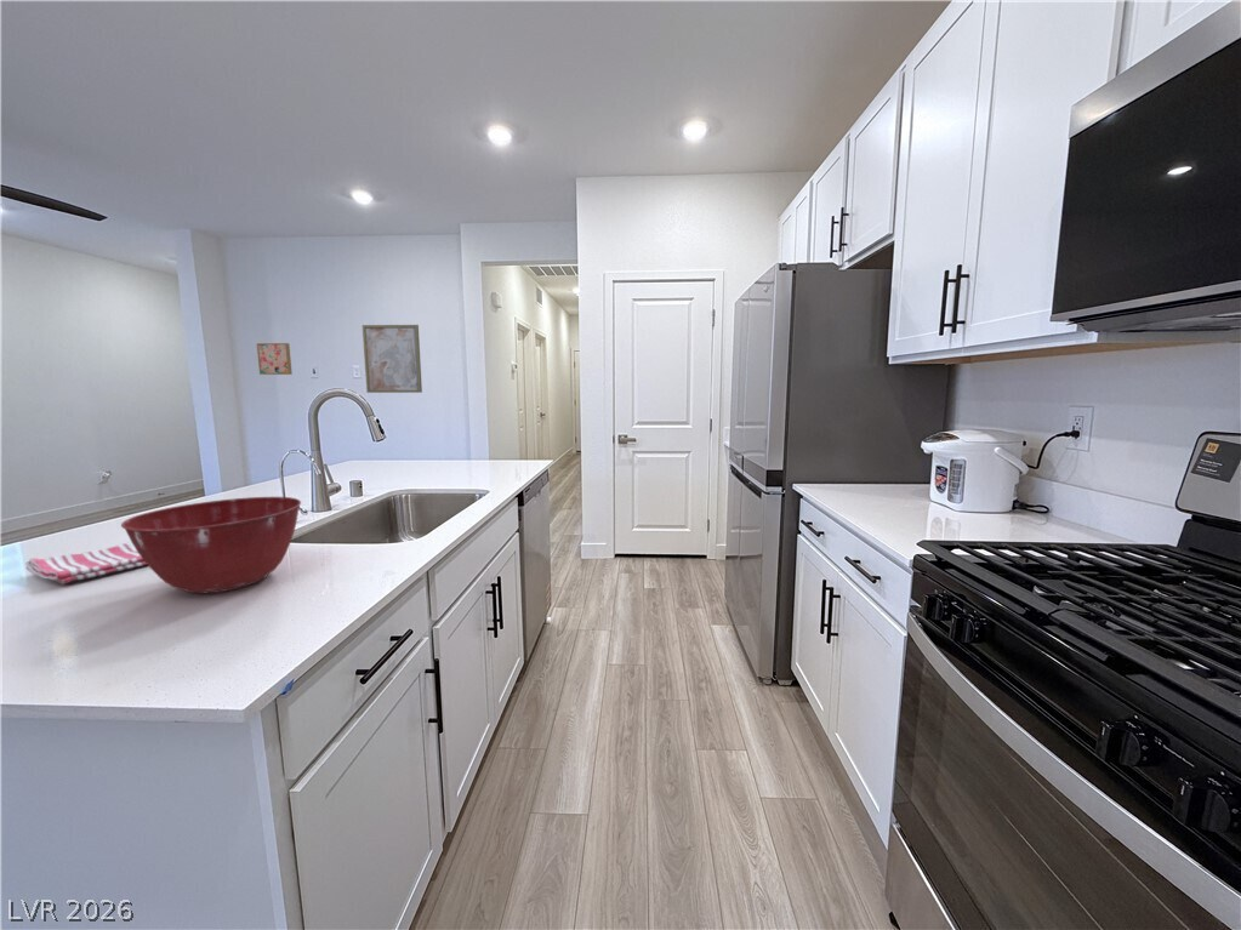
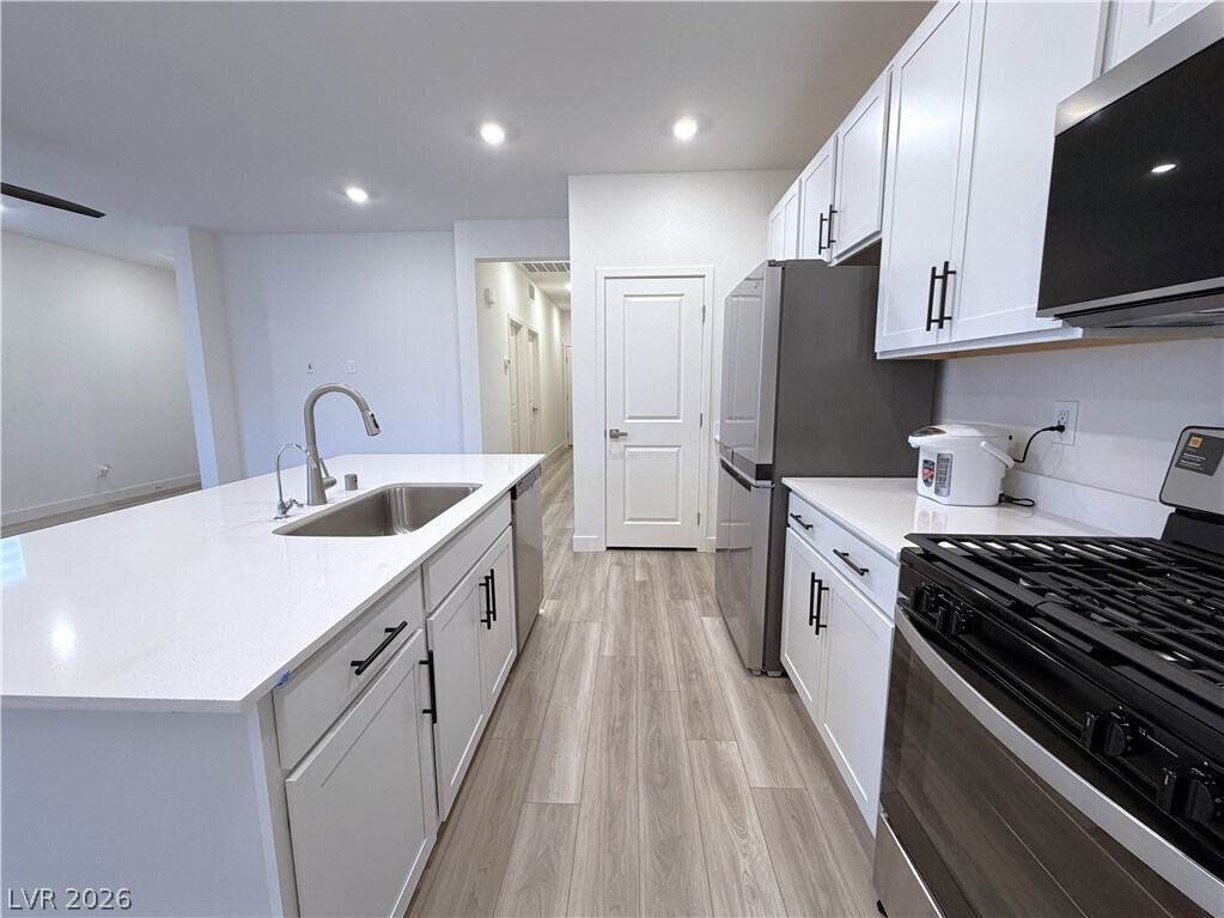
- mixing bowl [120,496,302,595]
- dish towel [24,541,147,584]
- wall art [256,342,294,376]
- wall art [362,324,423,394]
